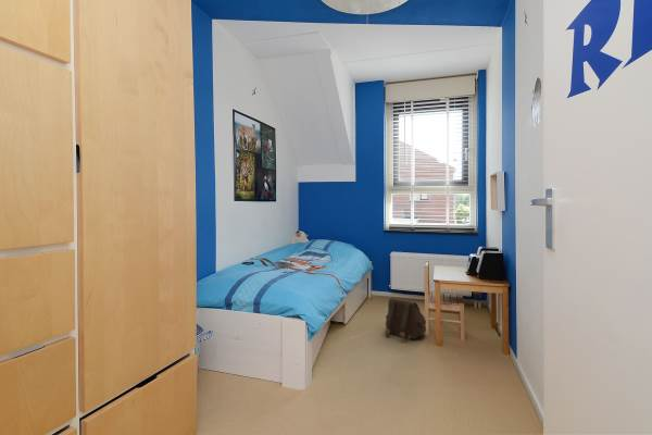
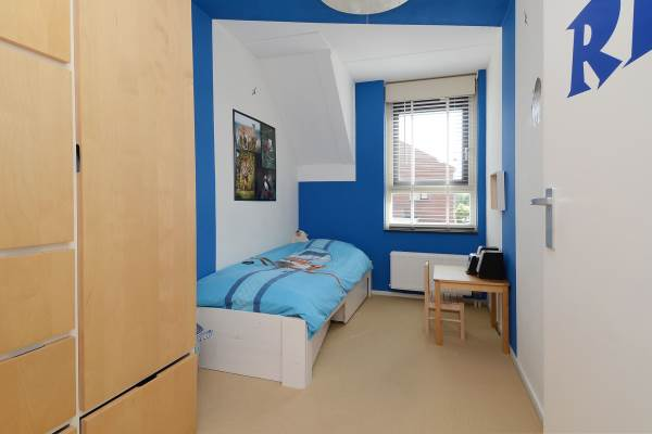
- satchel [385,297,427,343]
